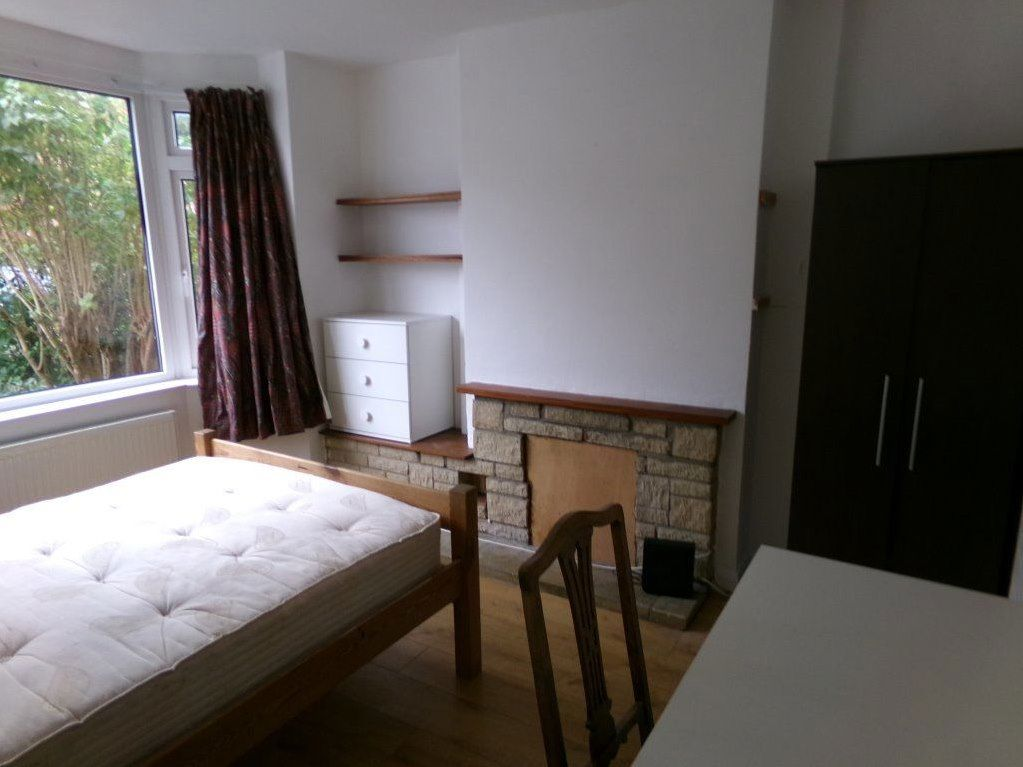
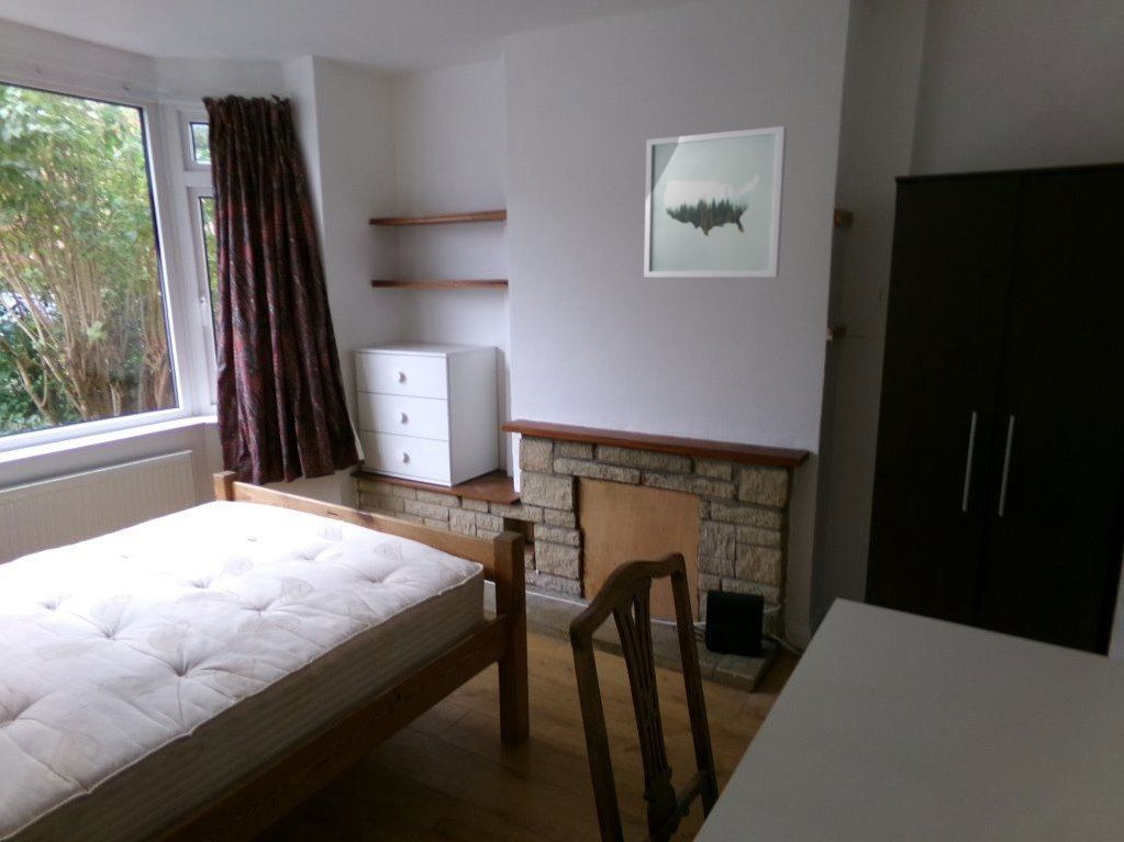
+ wall art [643,125,788,278]
